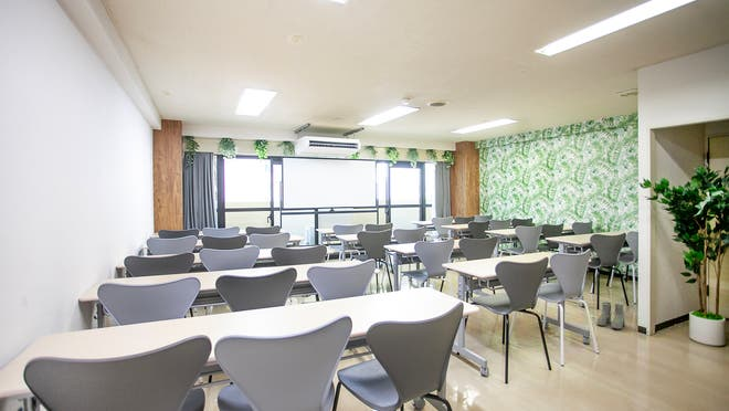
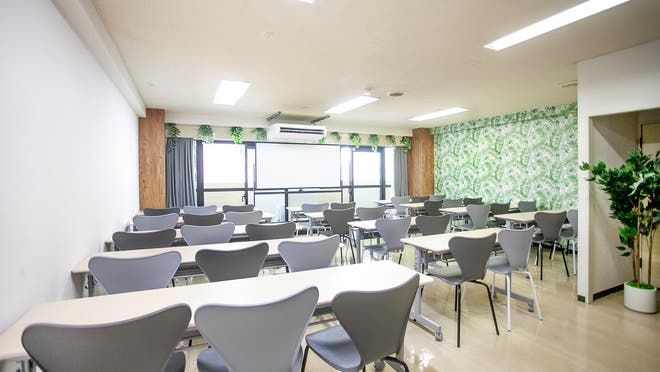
- boots [596,302,626,330]
